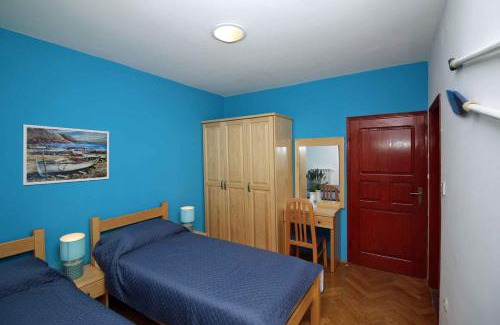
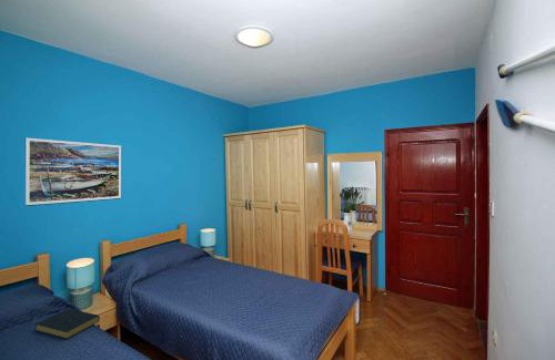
+ hardback book [33,308,101,340]
